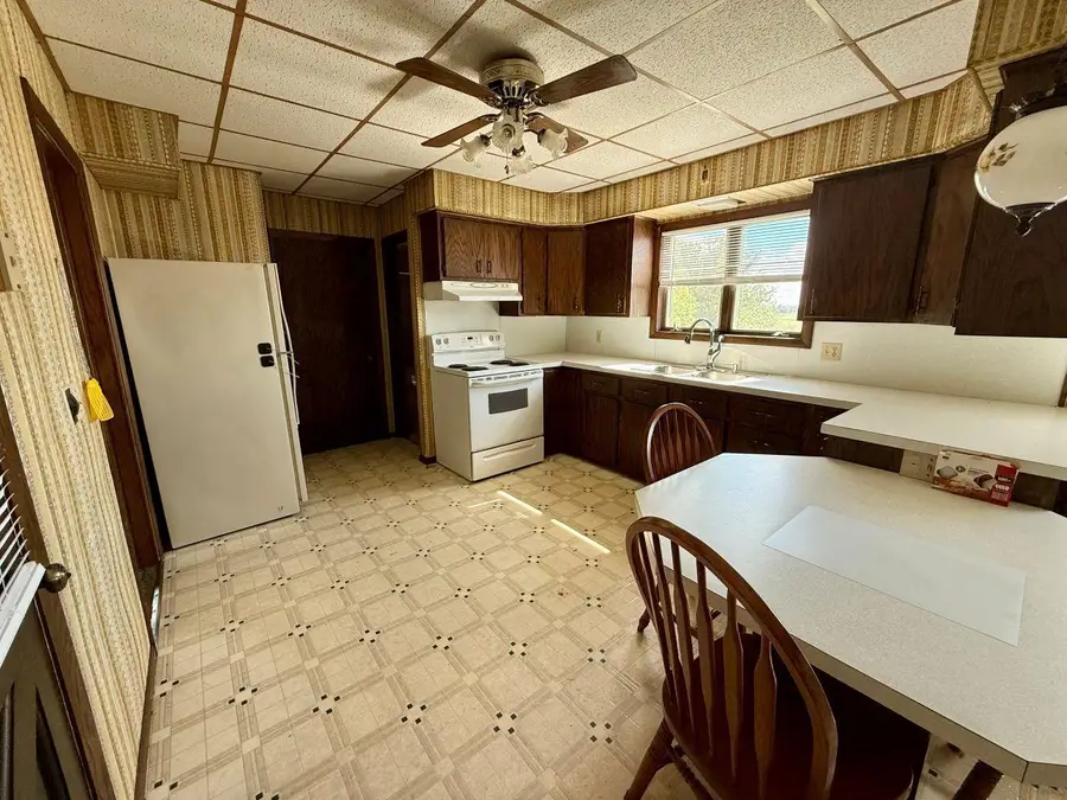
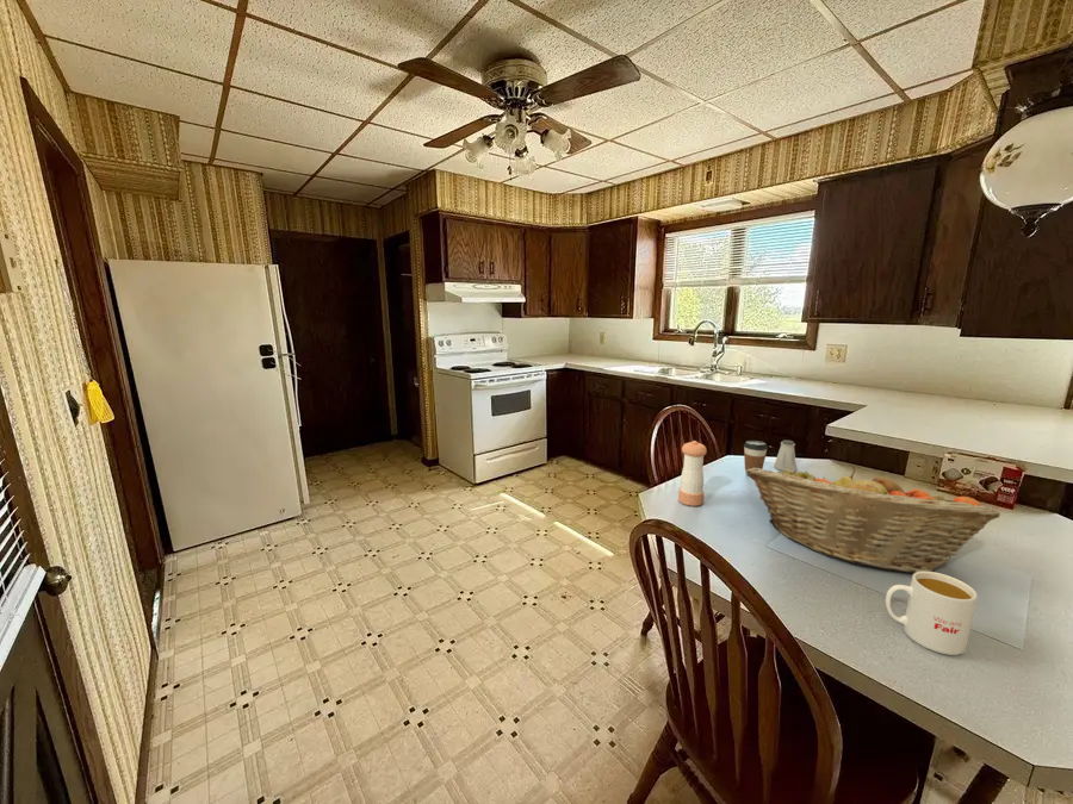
+ pepper shaker [677,440,708,507]
+ coffee cup [743,440,769,476]
+ saltshaker [773,440,798,472]
+ mug [885,571,979,656]
+ fruit basket [746,466,1001,574]
